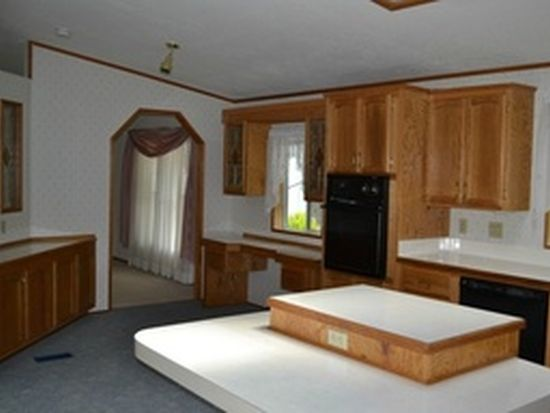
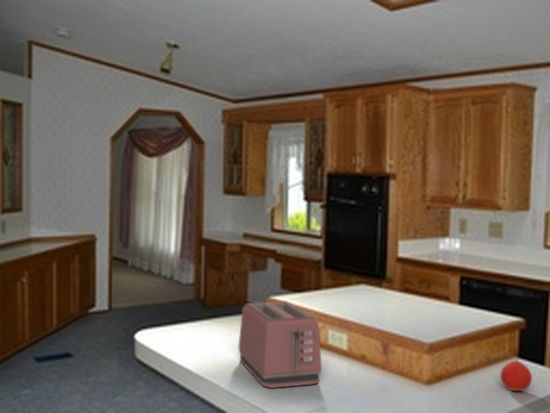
+ fruit [499,357,533,392]
+ toaster [237,300,323,389]
